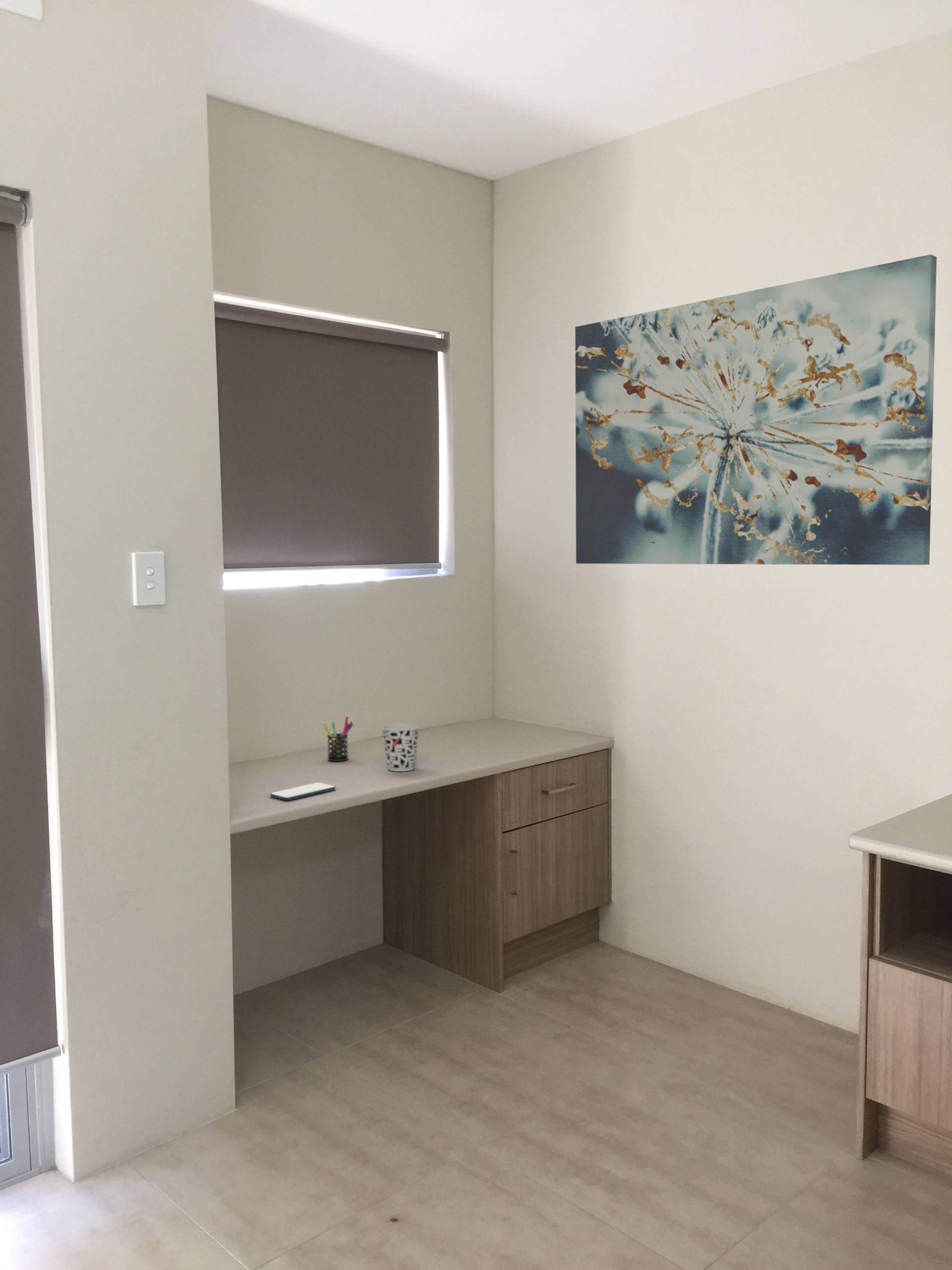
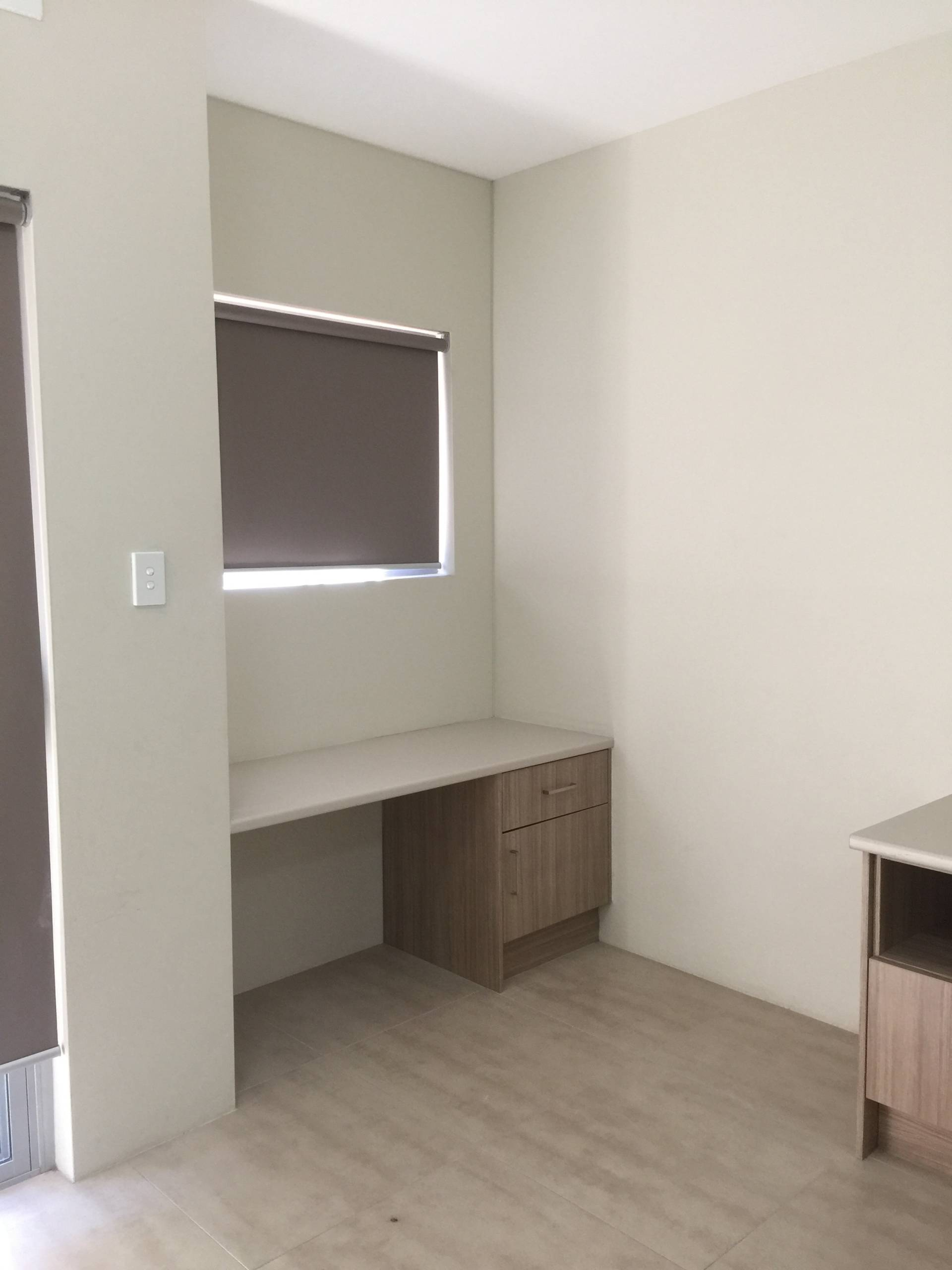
- wall art [575,254,937,566]
- pen holder [322,716,354,762]
- smartphone [270,782,336,801]
- cup [381,723,420,772]
